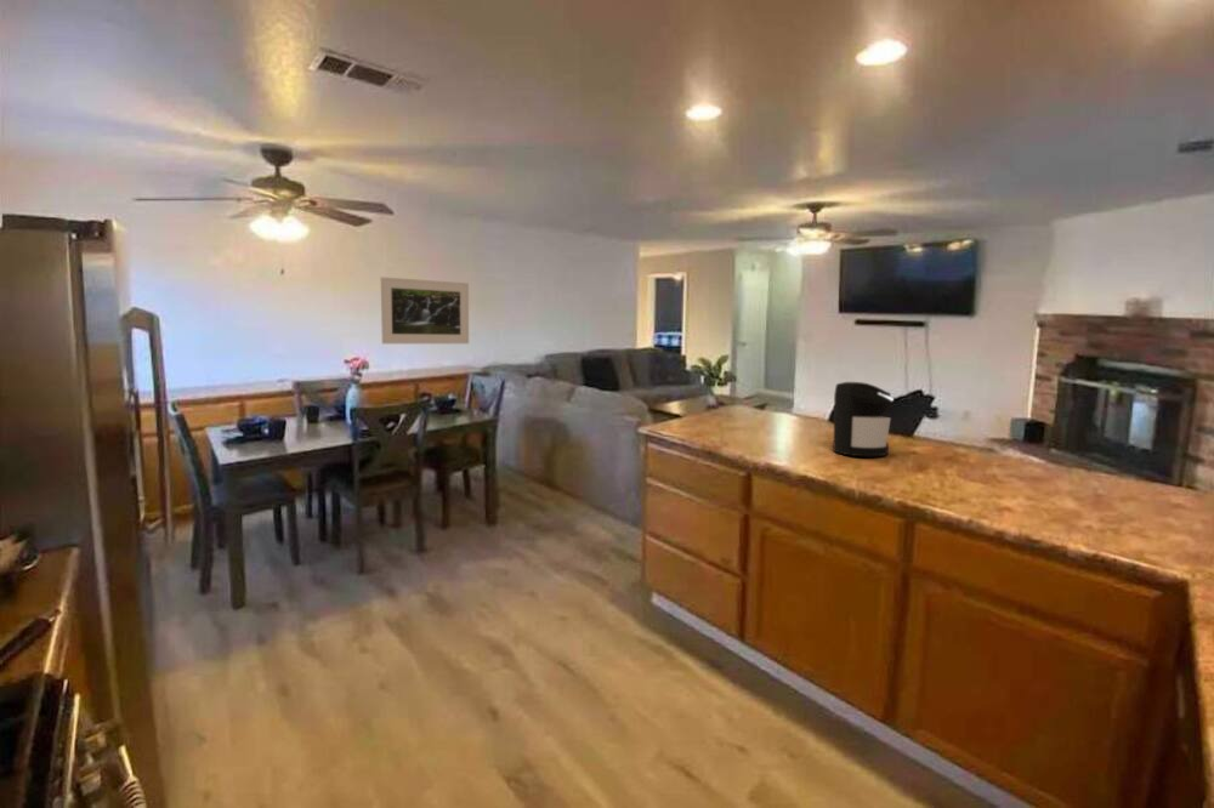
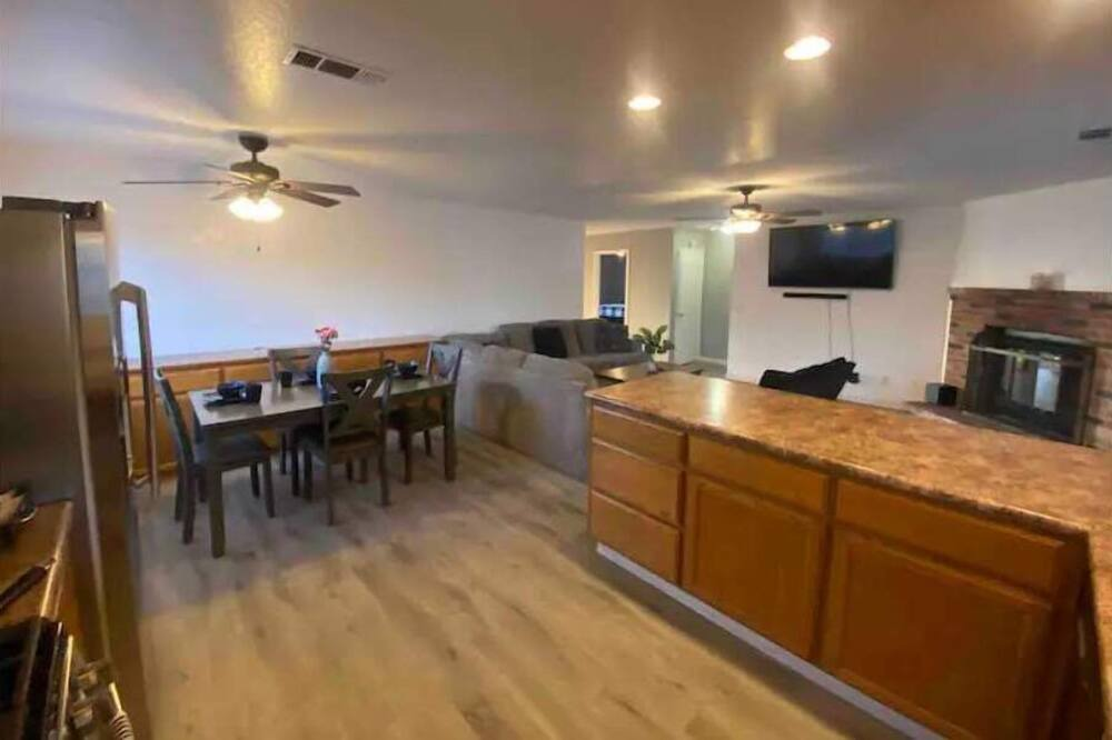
- coffee maker [832,381,895,457]
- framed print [380,275,470,345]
